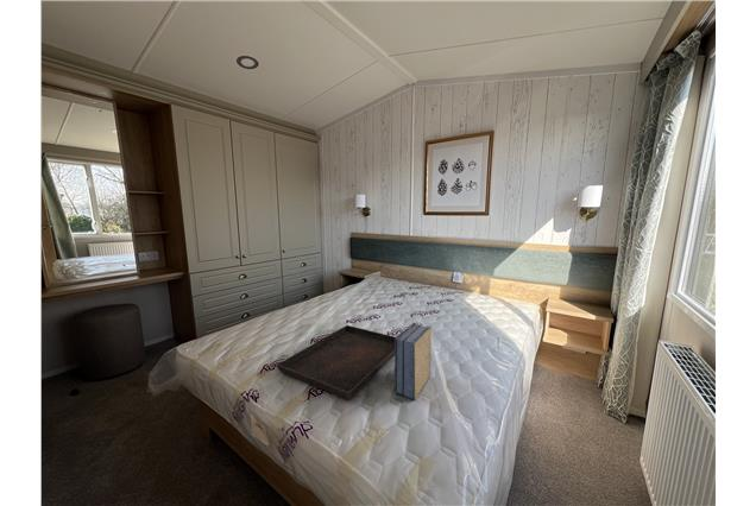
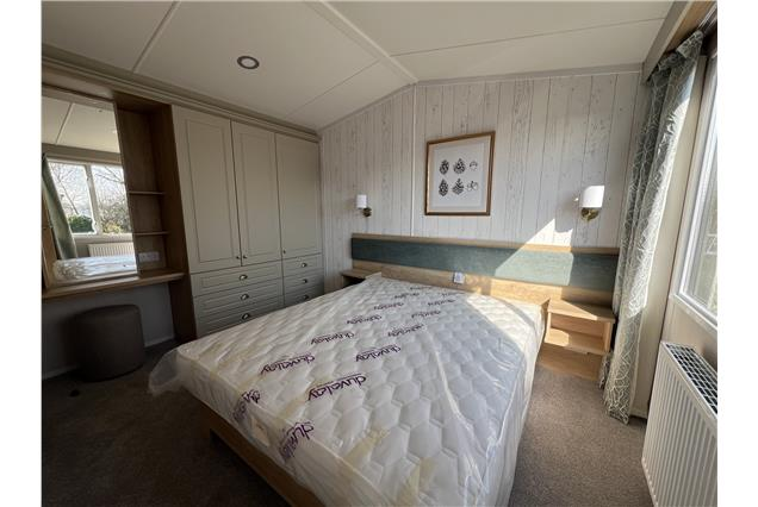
- book [393,322,433,401]
- serving tray [276,324,396,400]
